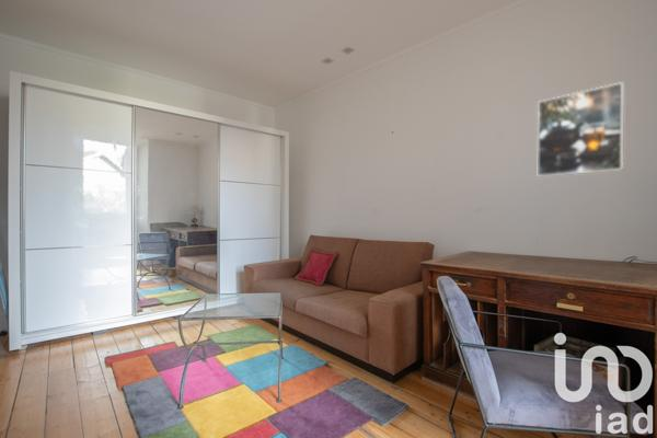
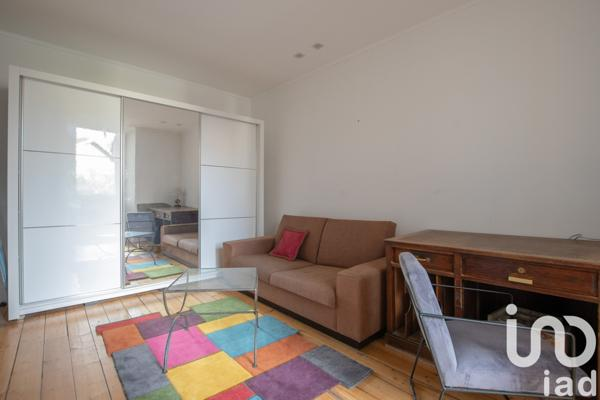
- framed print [537,81,624,177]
